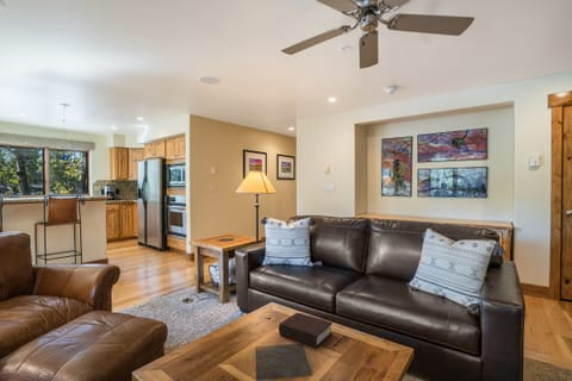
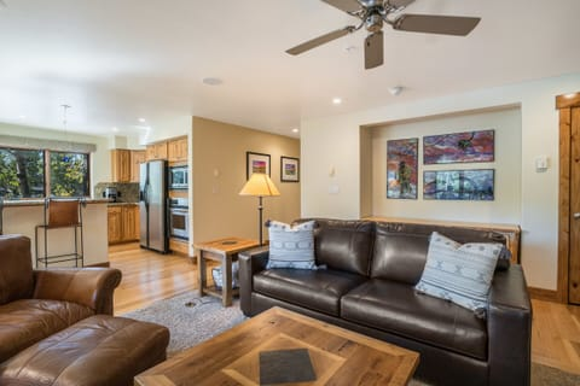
- bible [278,312,334,349]
